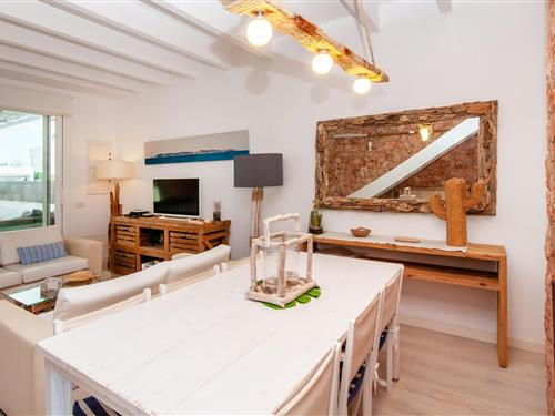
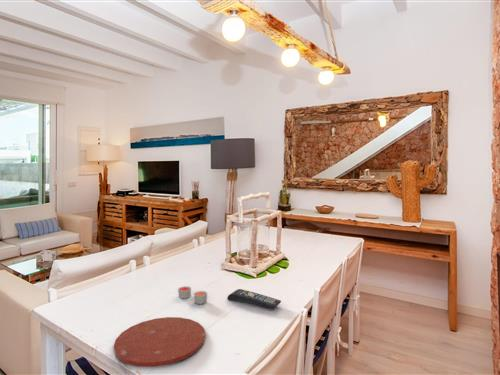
+ candle [177,285,208,305]
+ remote control [226,288,282,310]
+ plate [113,316,207,368]
